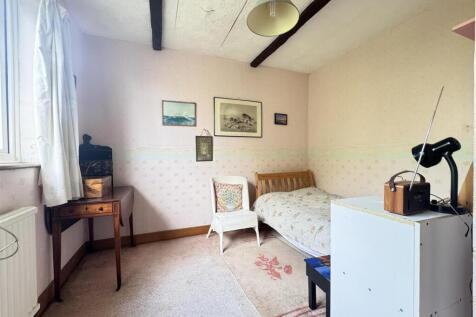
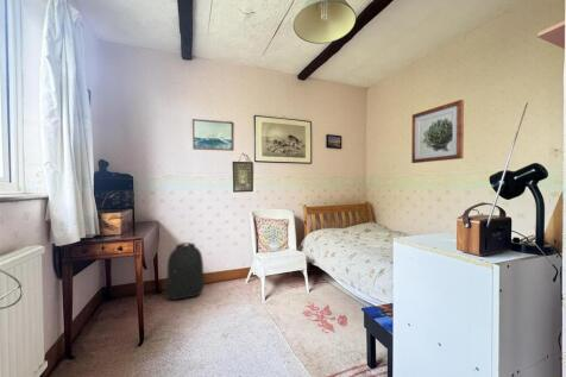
+ wall art [410,99,465,164]
+ backpack [165,241,206,301]
